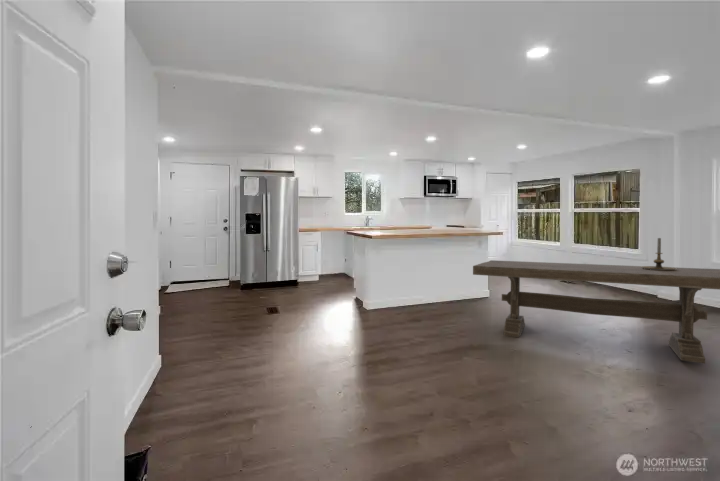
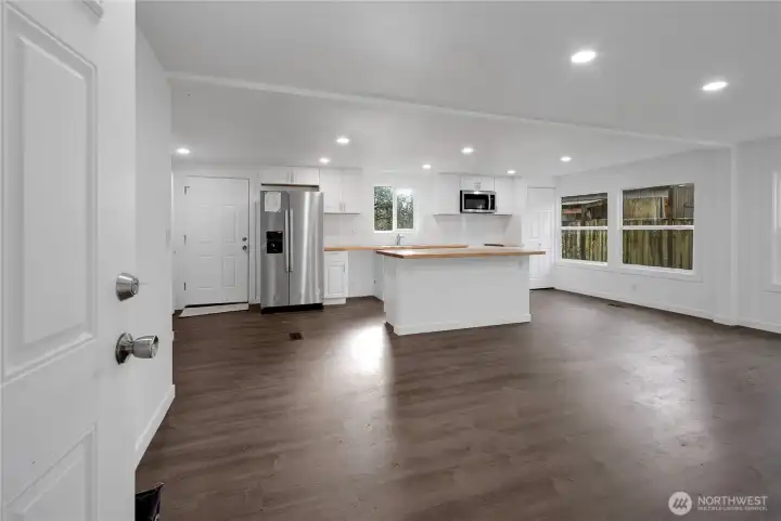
- dining table [472,259,720,364]
- candle holder [641,237,678,270]
